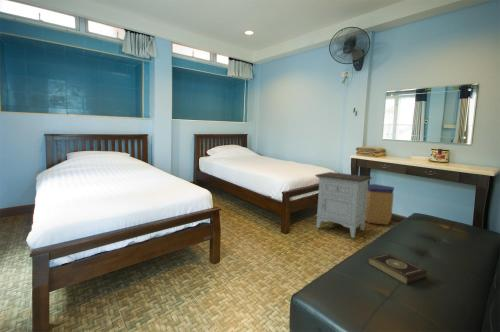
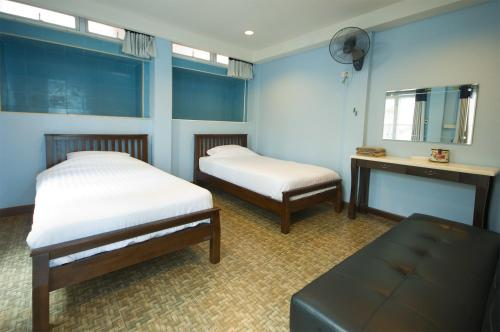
- book [368,252,429,285]
- trash can [365,183,395,226]
- nightstand [314,171,373,239]
